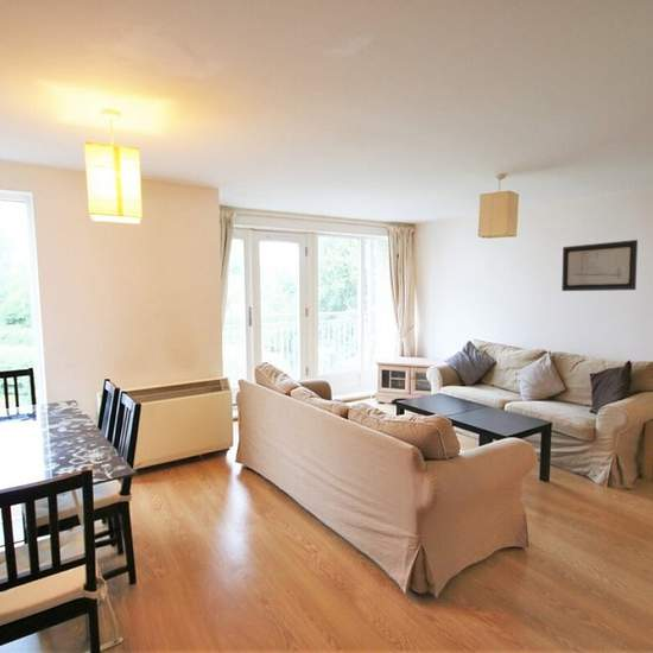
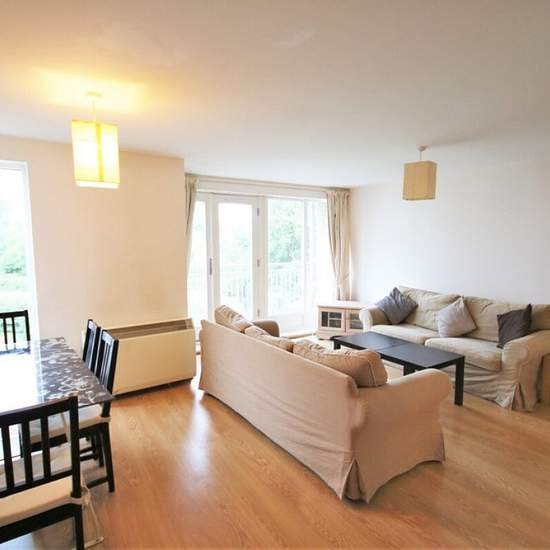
- wall art [560,239,639,292]
